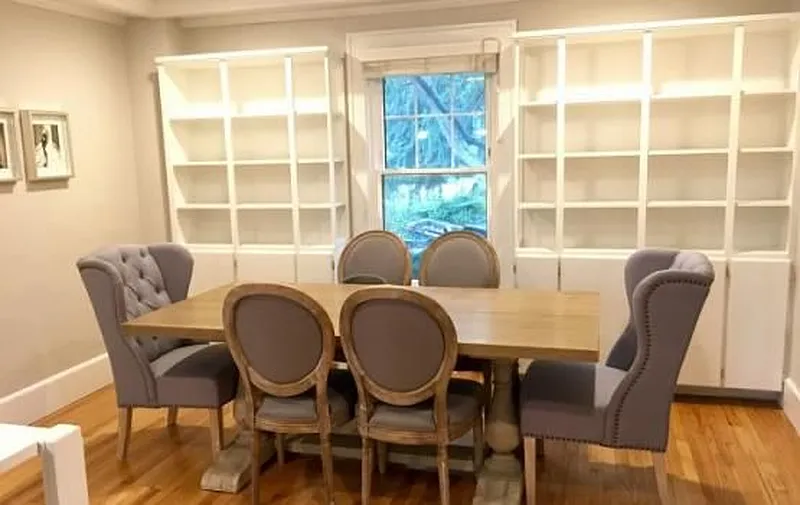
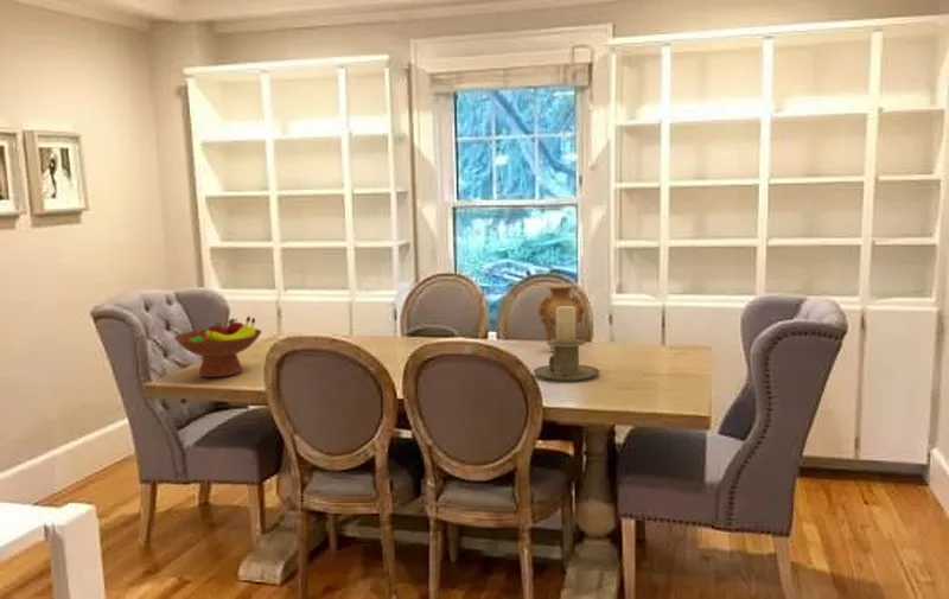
+ candle holder [533,306,600,382]
+ vase [536,282,586,353]
+ fruit bowl [173,316,263,378]
